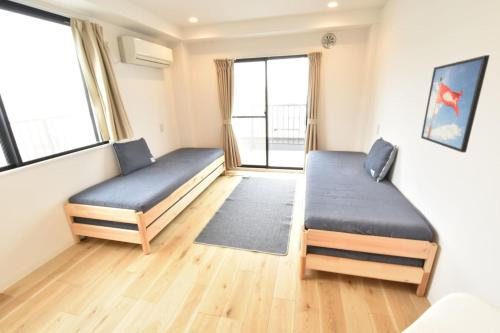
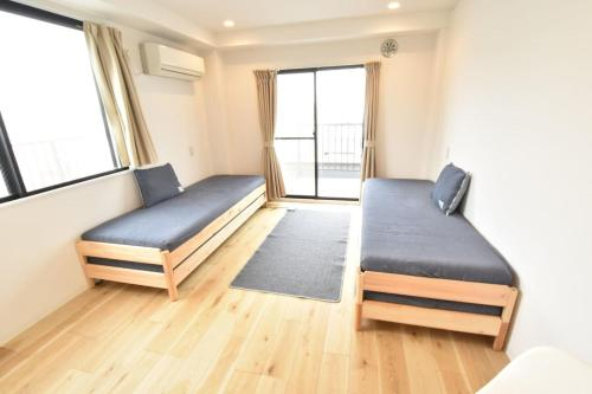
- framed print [420,54,491,153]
